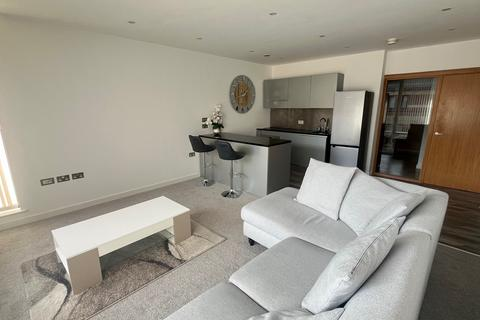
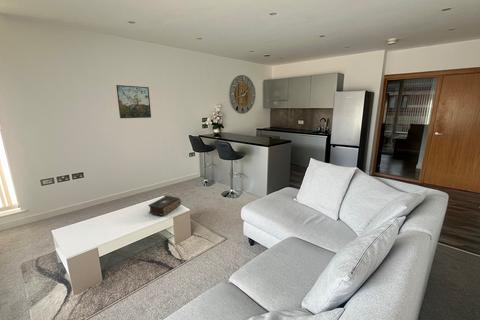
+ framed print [115,84,152,119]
+ book [147,195,182,217]
